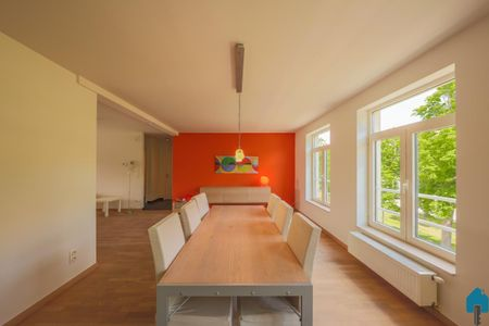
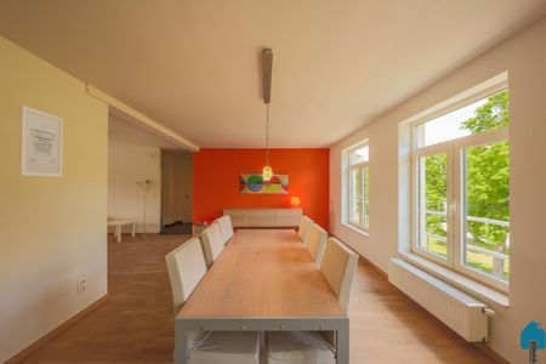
+ wall art [18,104,64,178]
